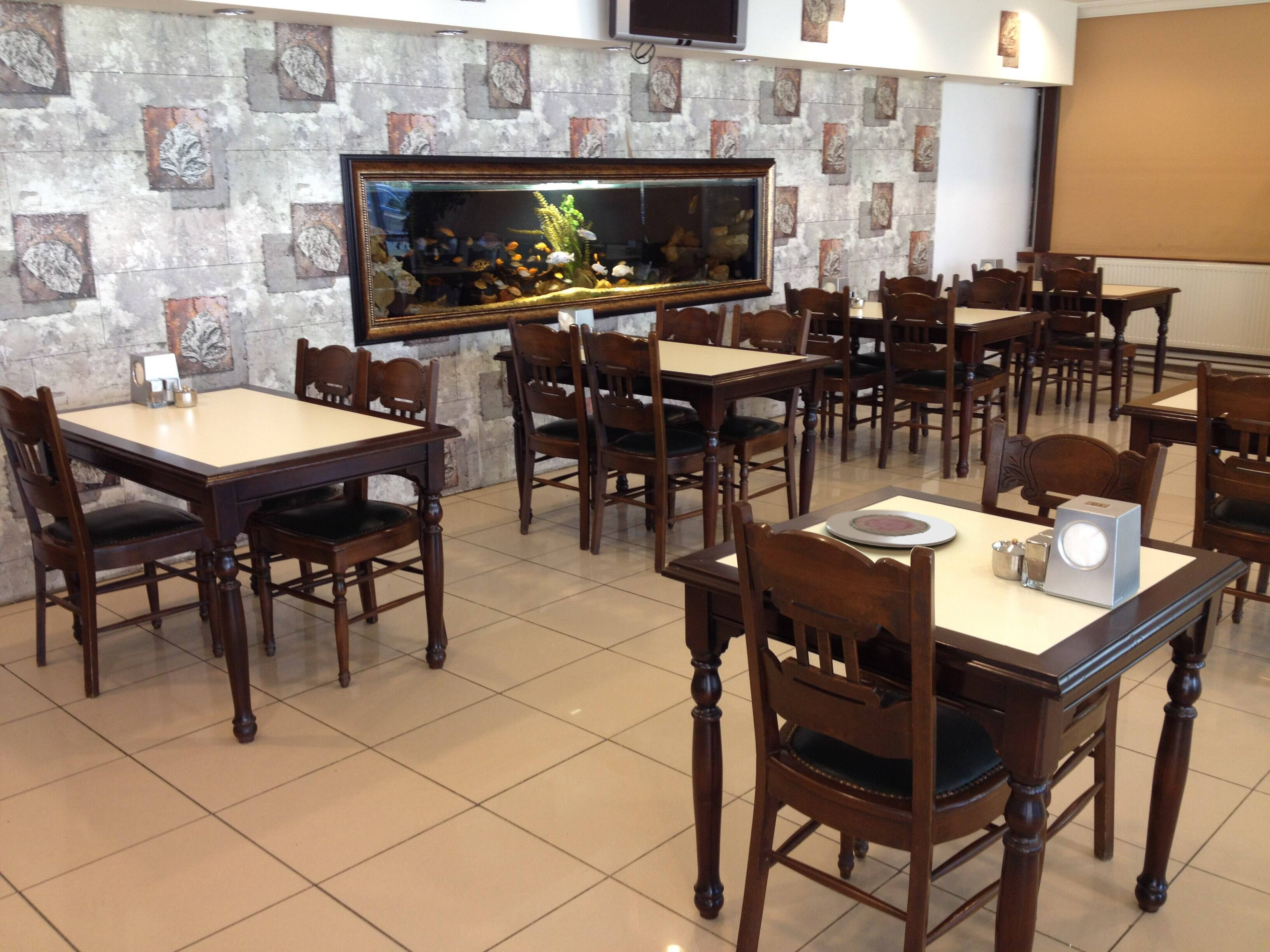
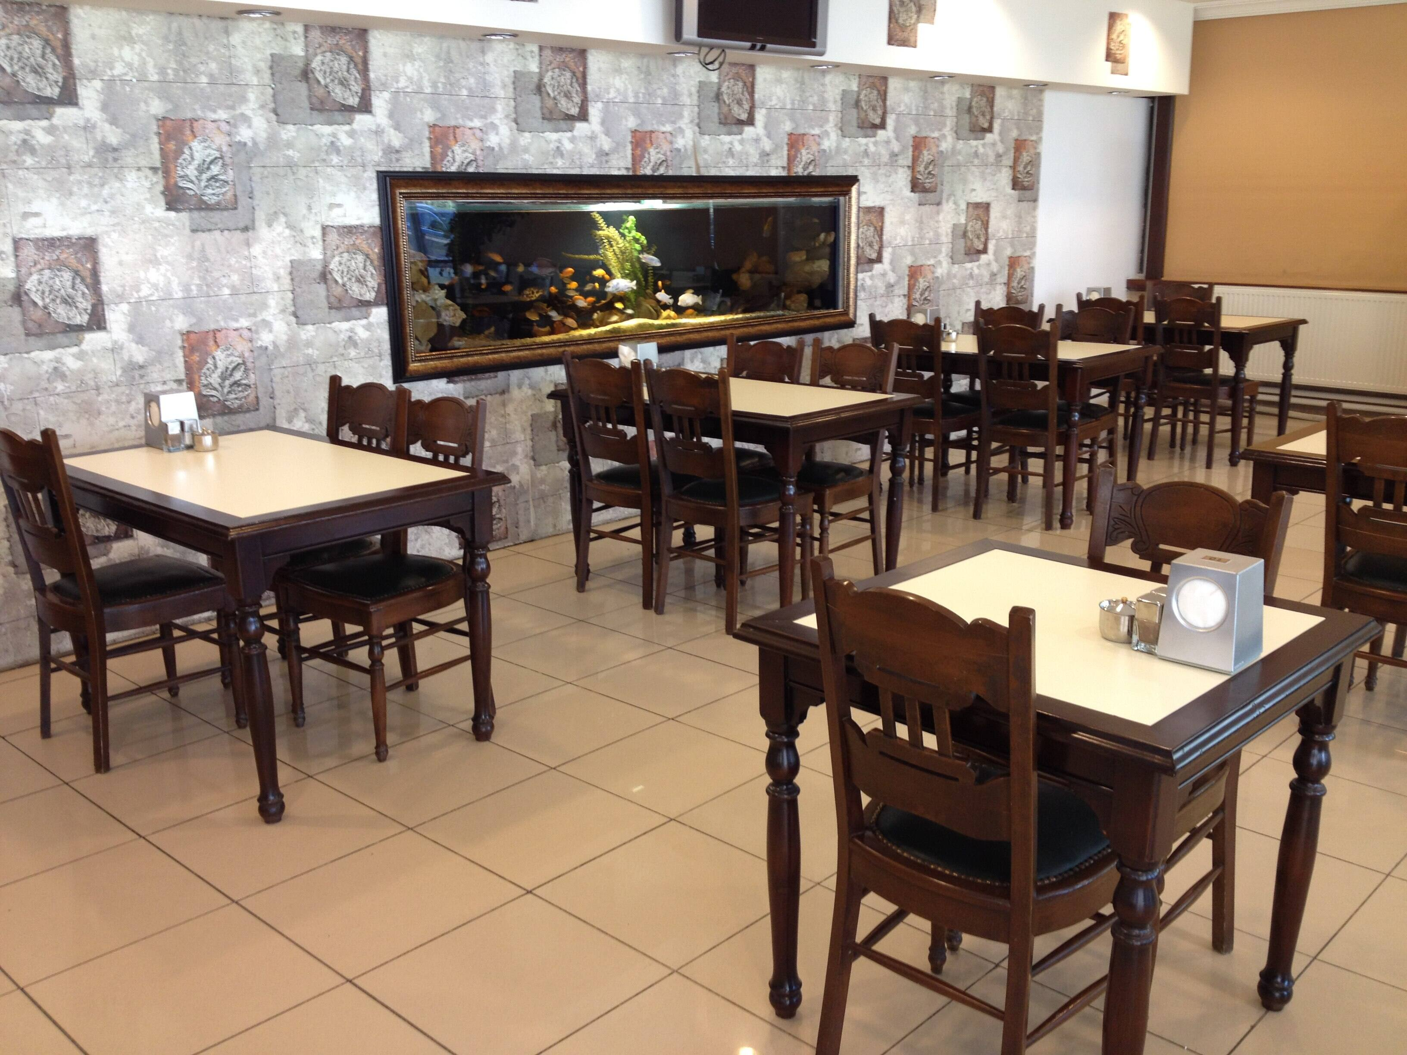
- plate [825,509,957,548]
